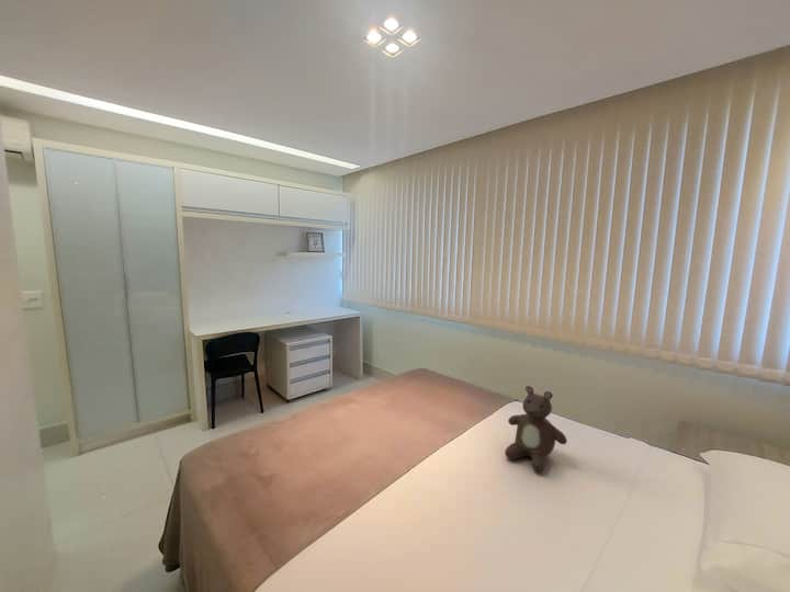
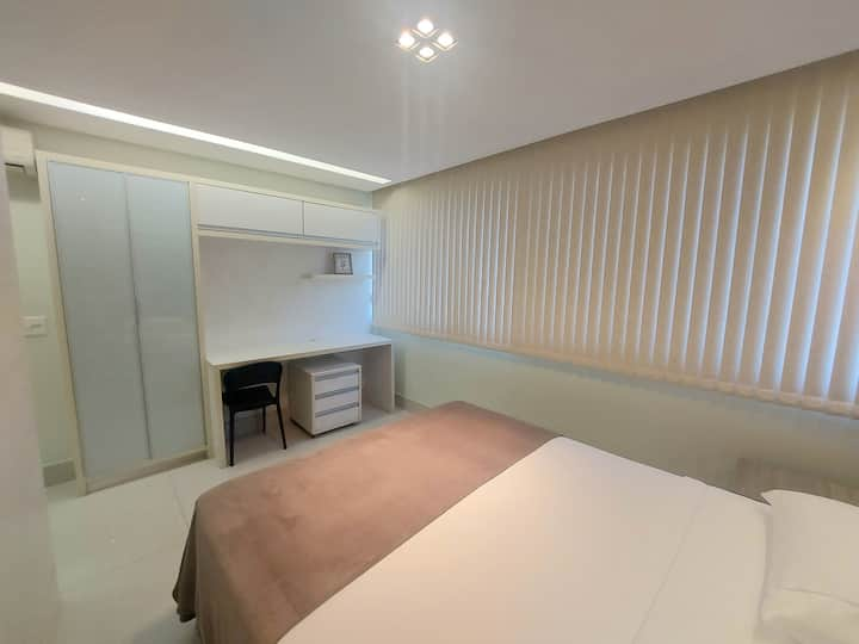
- teddy bear [505,385,568,474]
